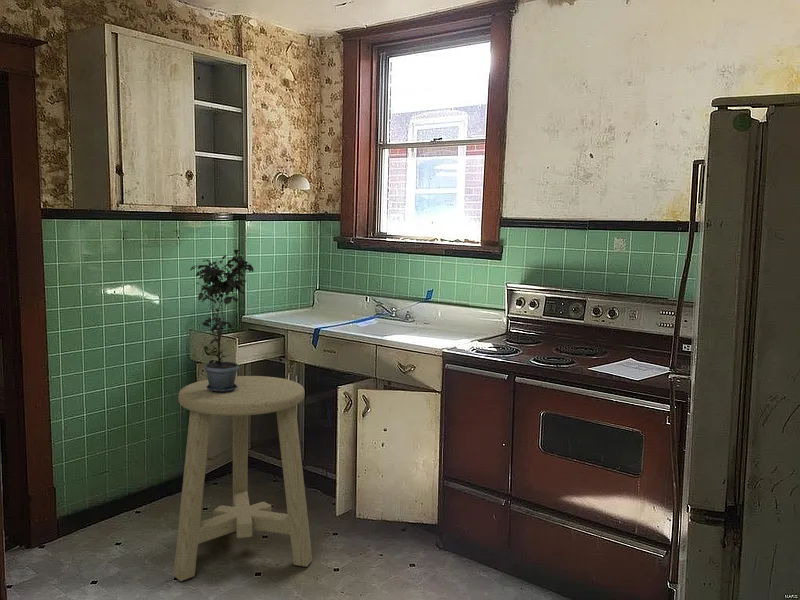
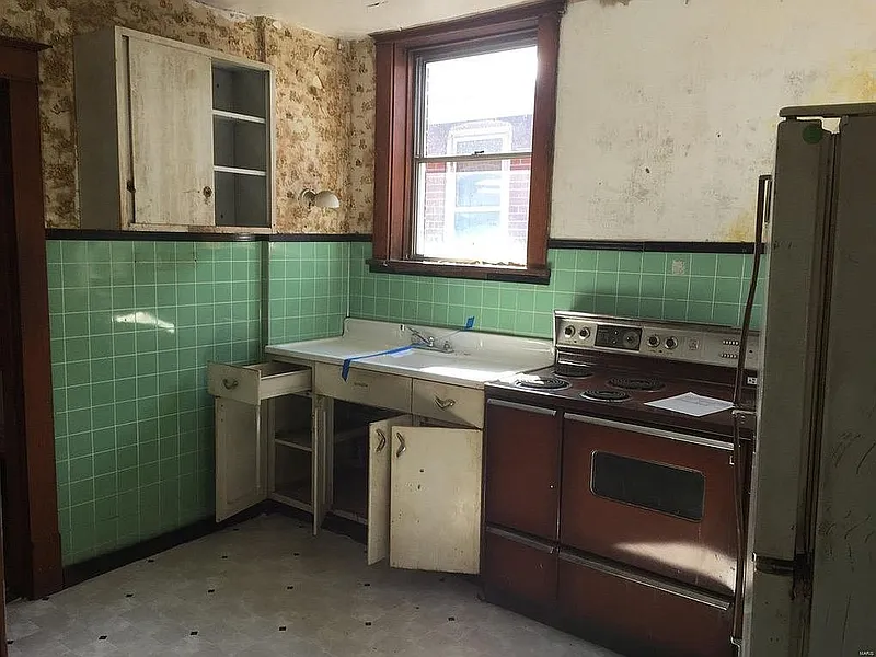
- potted plant [189,249,255,393]
- stool [173,375,313,582]
